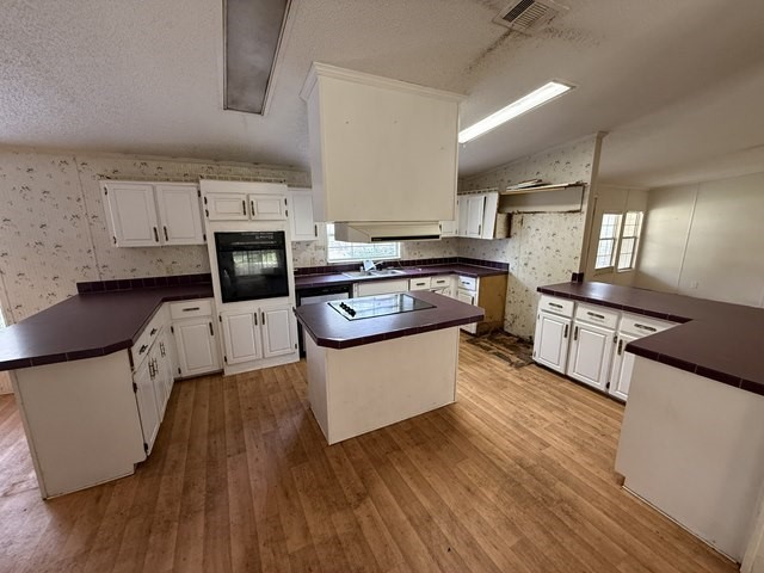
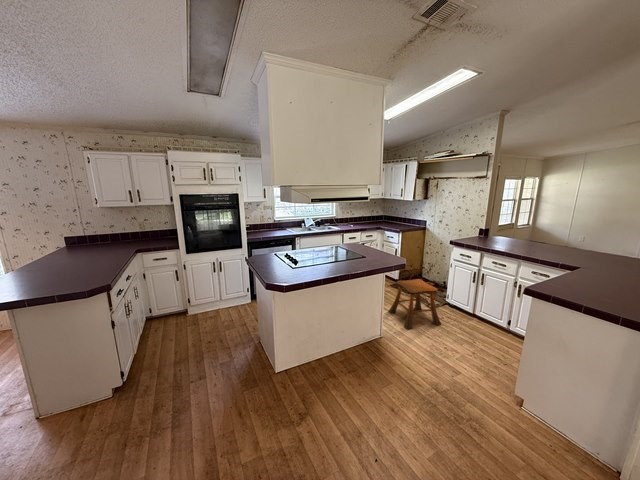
+ stool [388,278,442,330]
